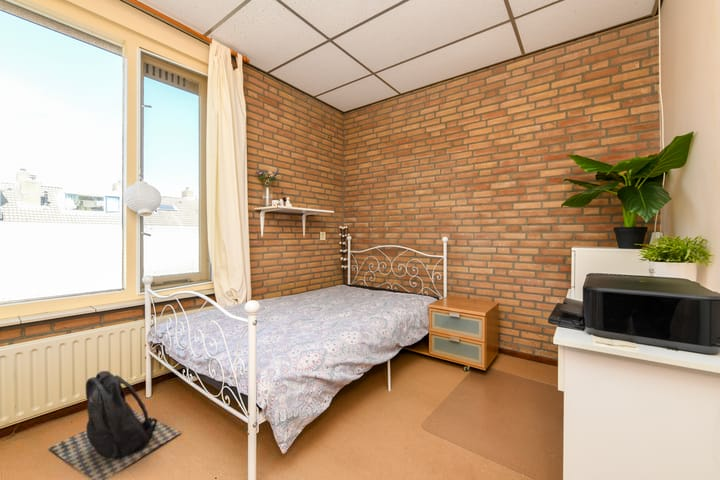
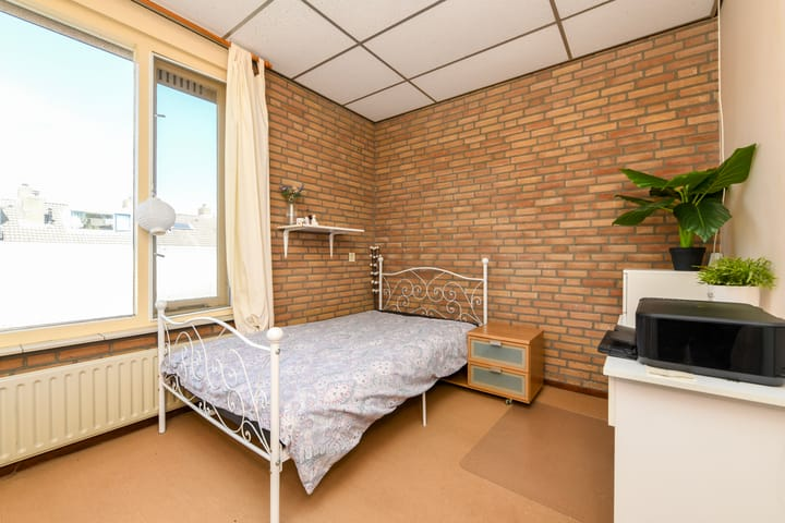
- backpack [48,370,182,480]
